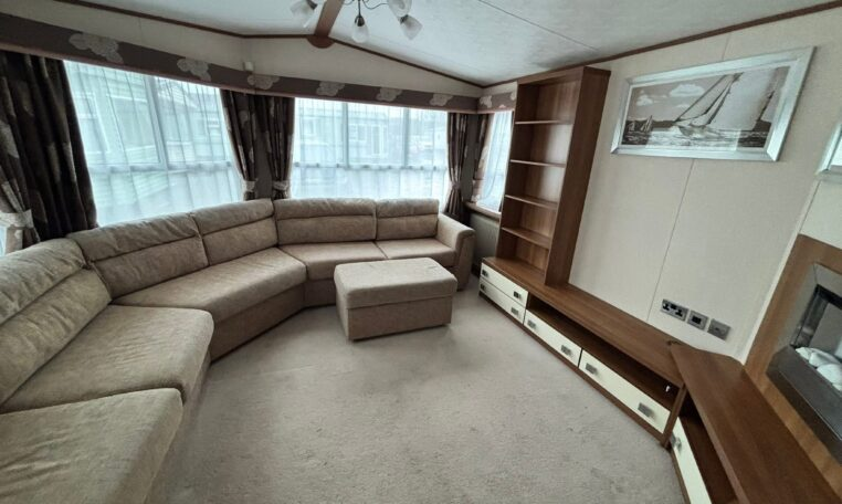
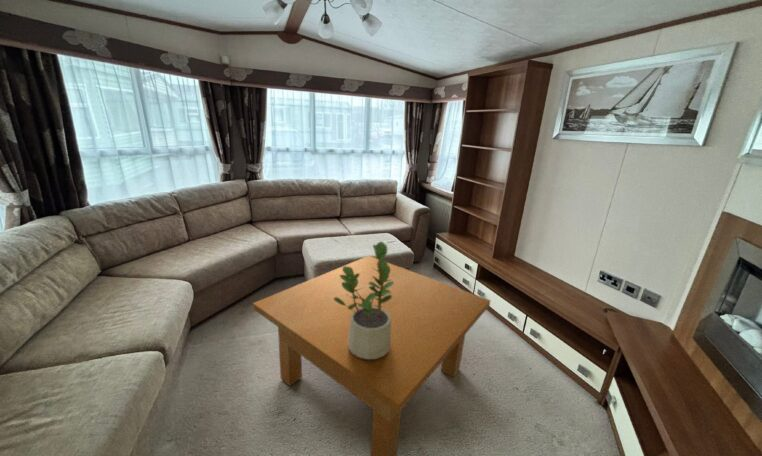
+ potted plant [334,241,394,359]
+ table [252,255,491,456]
